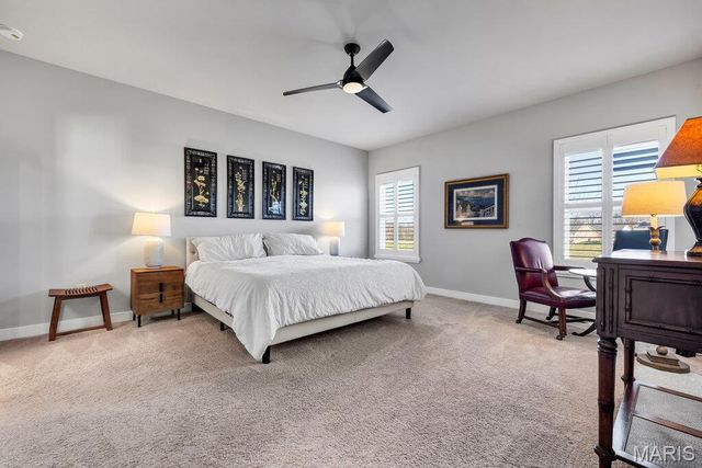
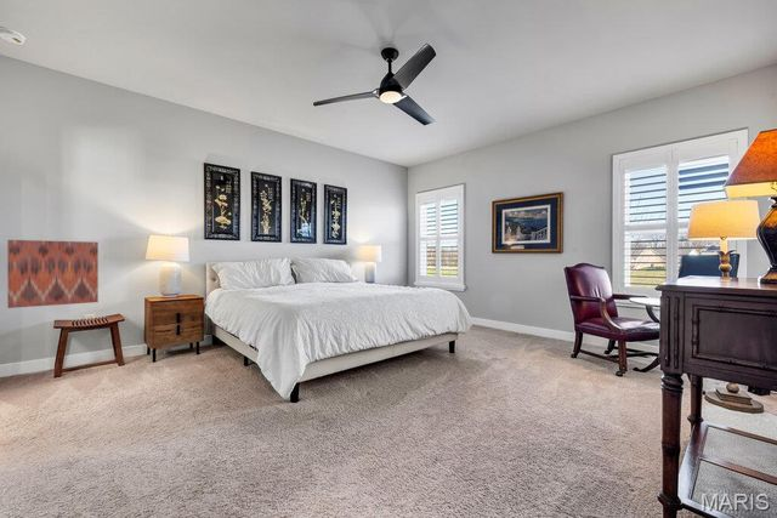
+ wall art [6,239,100,309]
